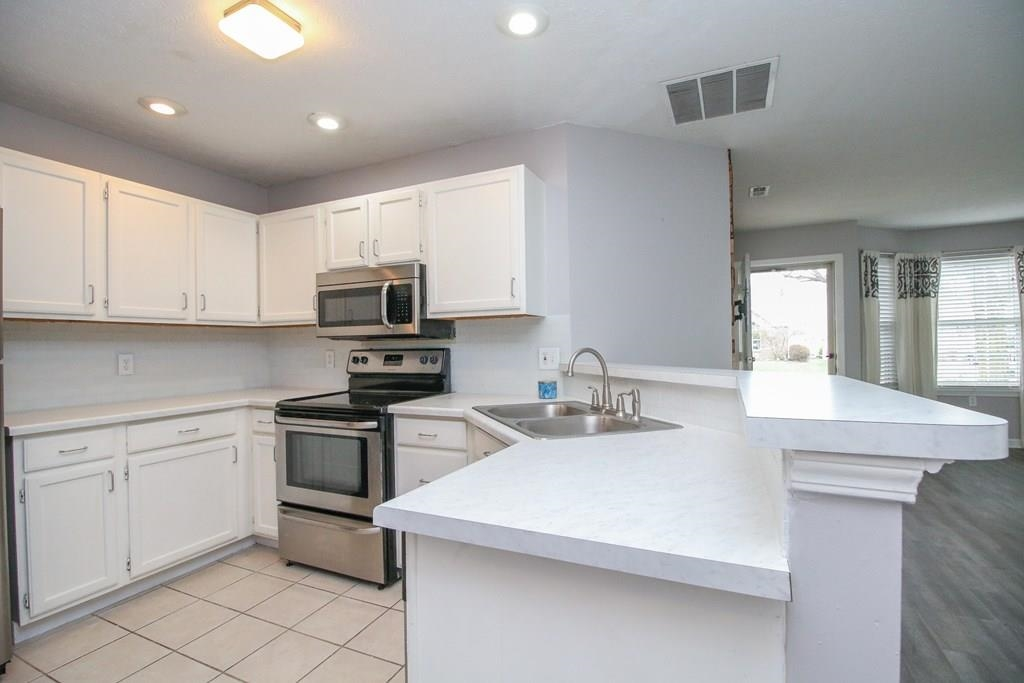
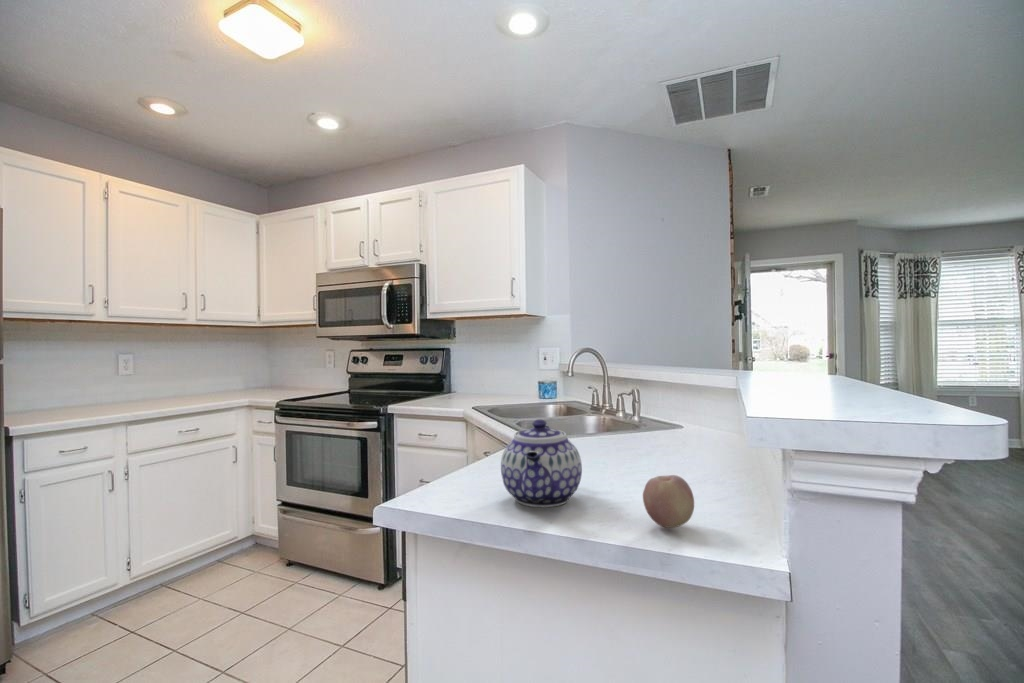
+ teapot [500,419,583,508]
+ fruit [642,474,695,529]
